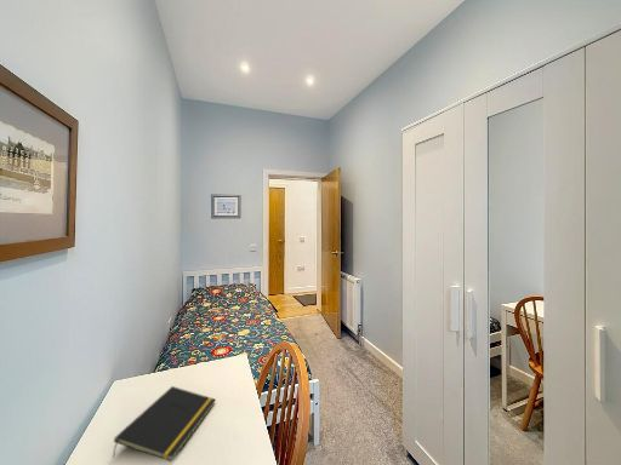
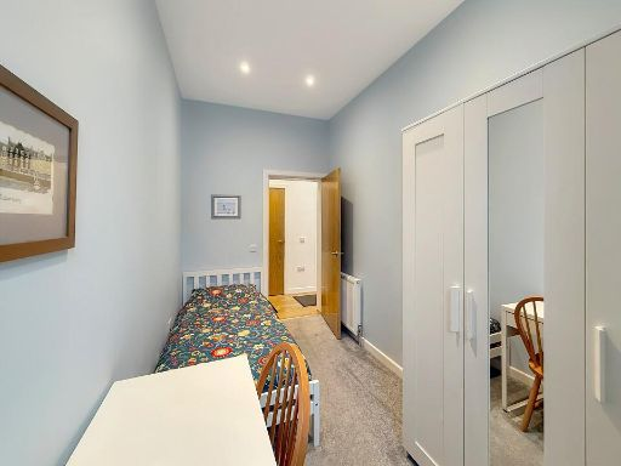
- notepad [112,385,217,463]
